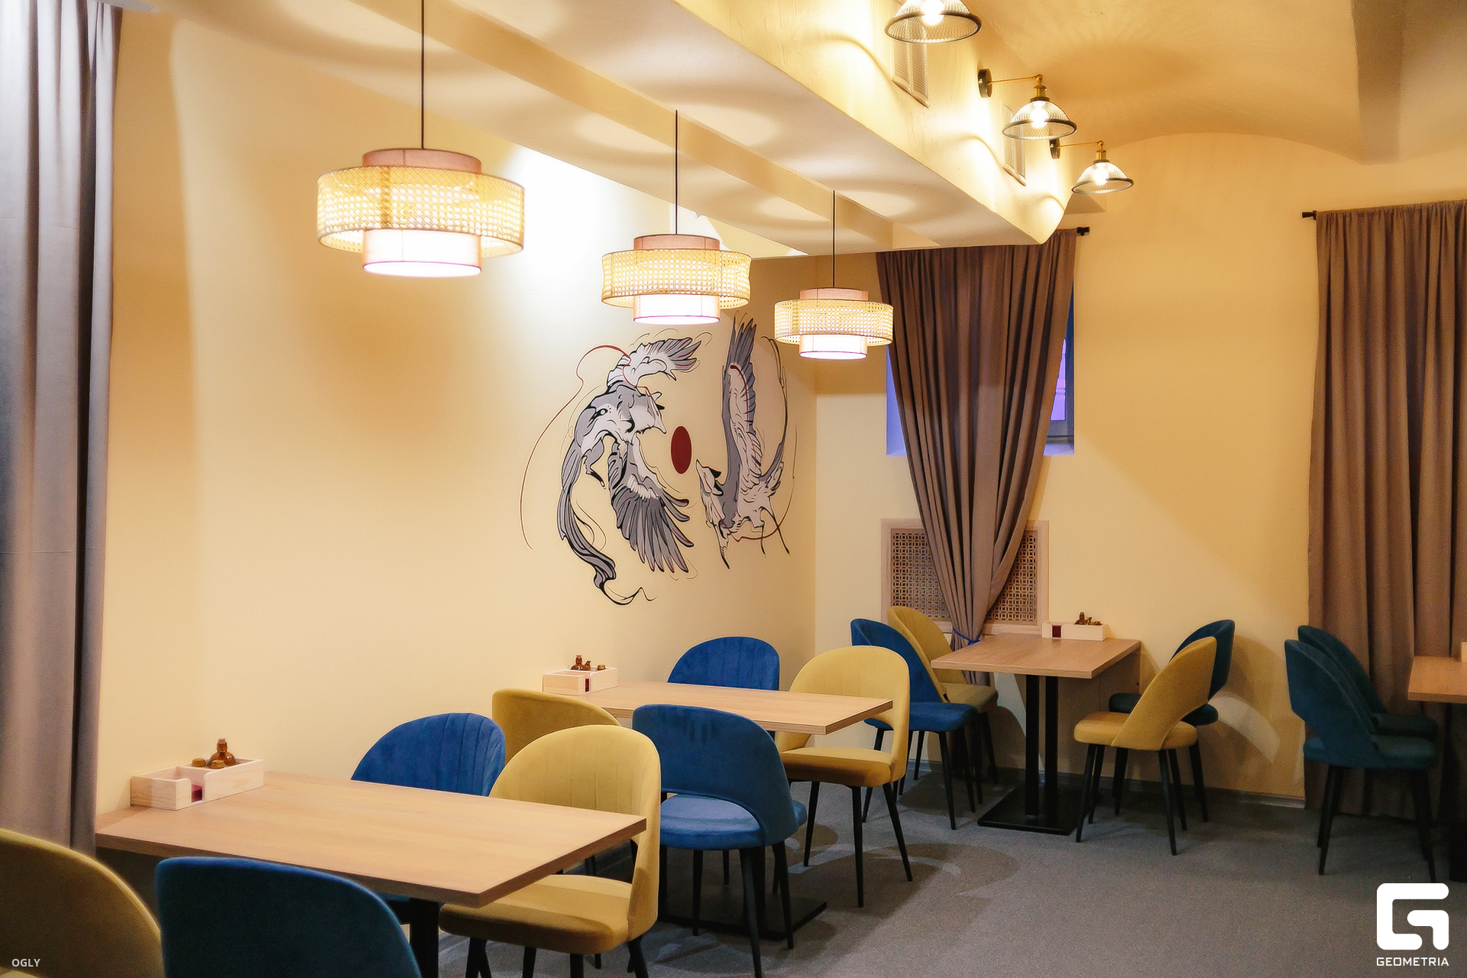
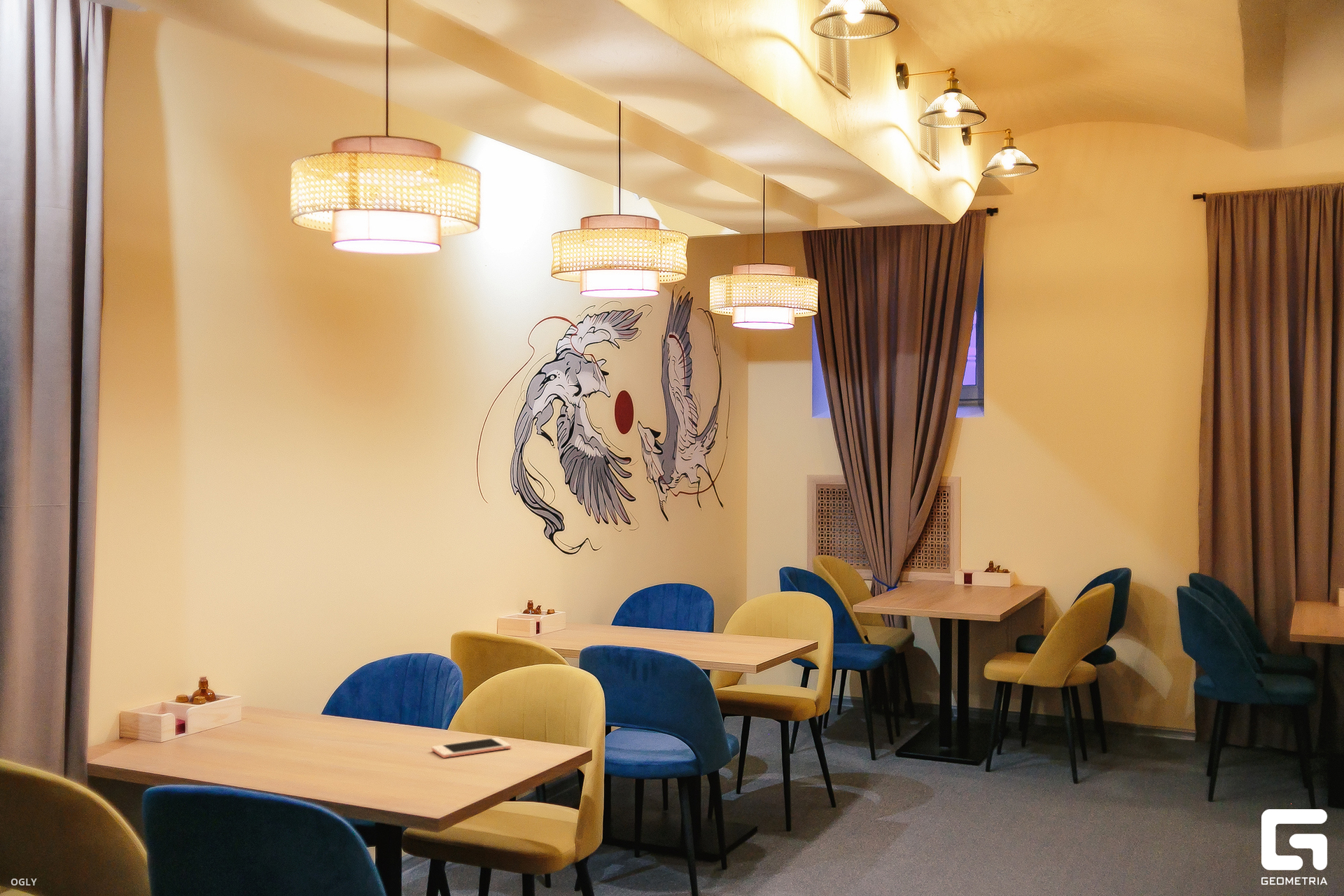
+ cell phone [431,737,512,759]
